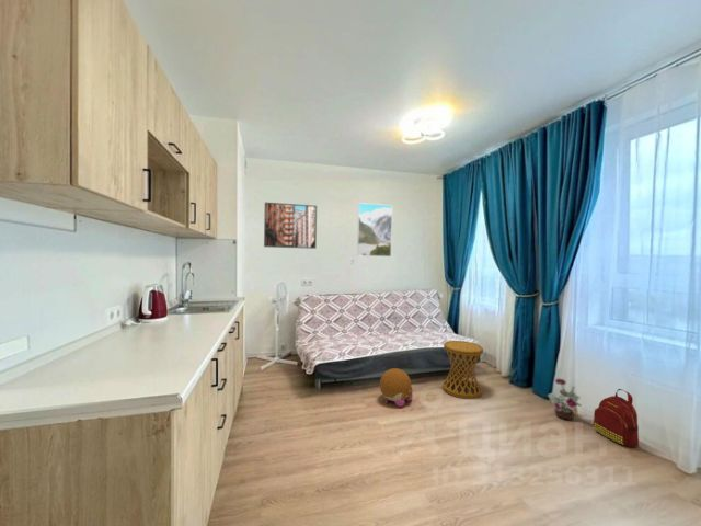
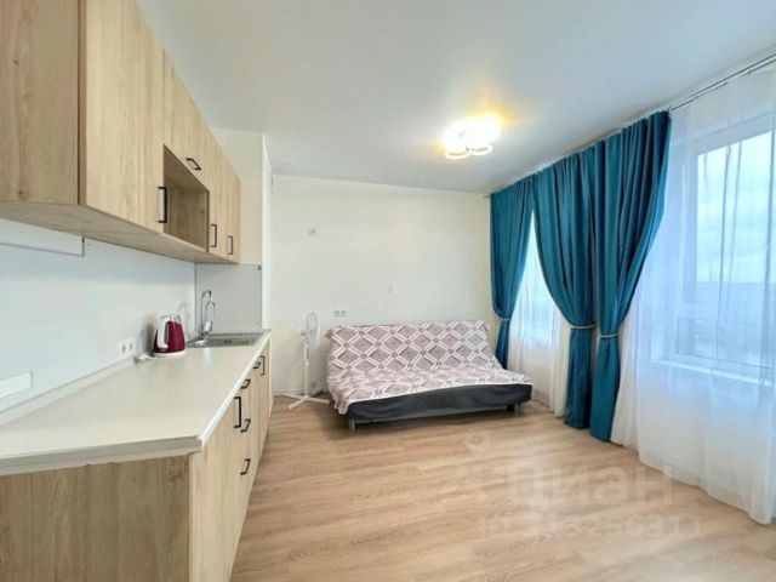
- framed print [263,202,318,250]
- decorative plant [547,377,583,421]
- backpack [593,388,640,448]
- side table [441,340,484,400]
- plush toy [379,367,414,408]
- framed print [356,202,393,258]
